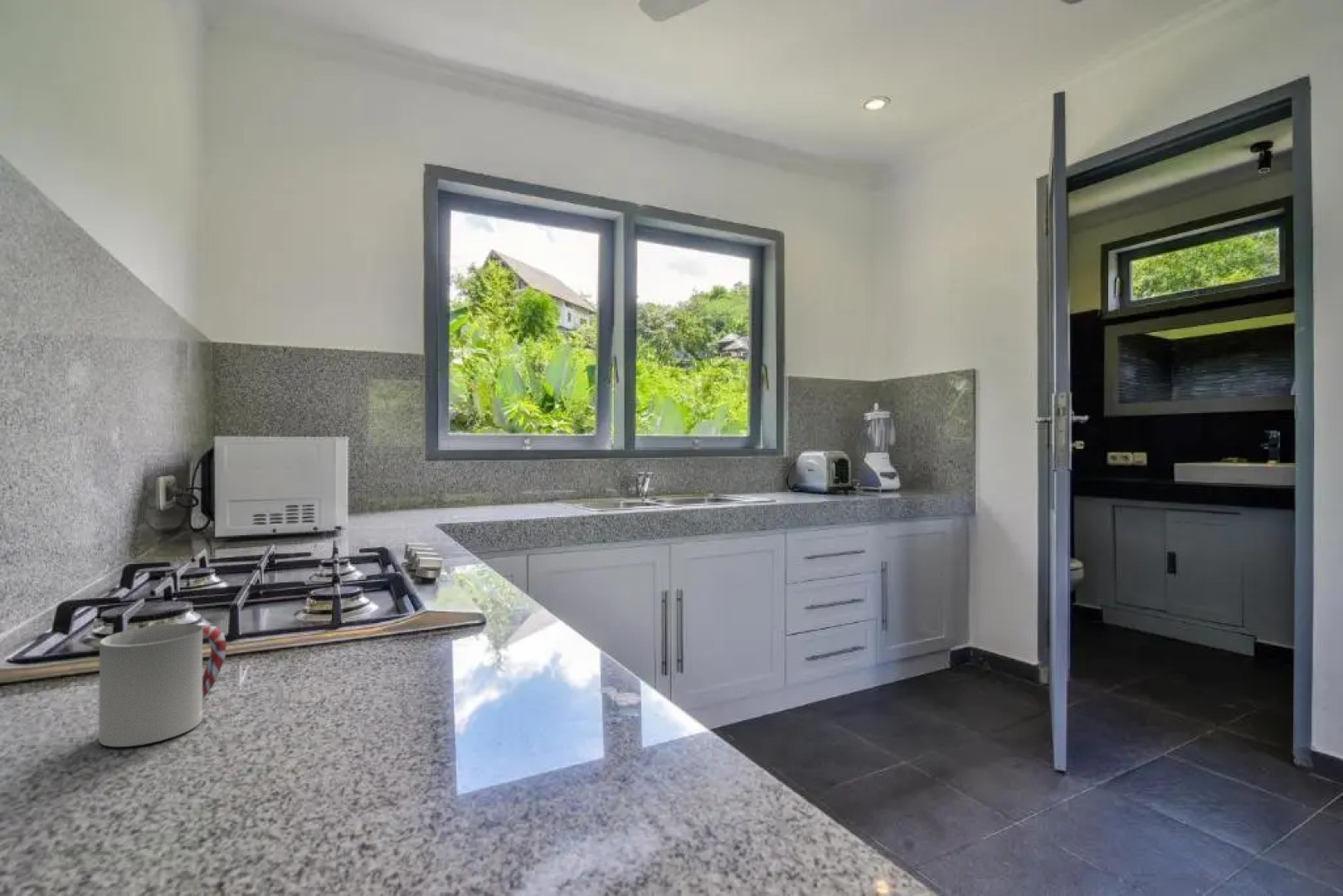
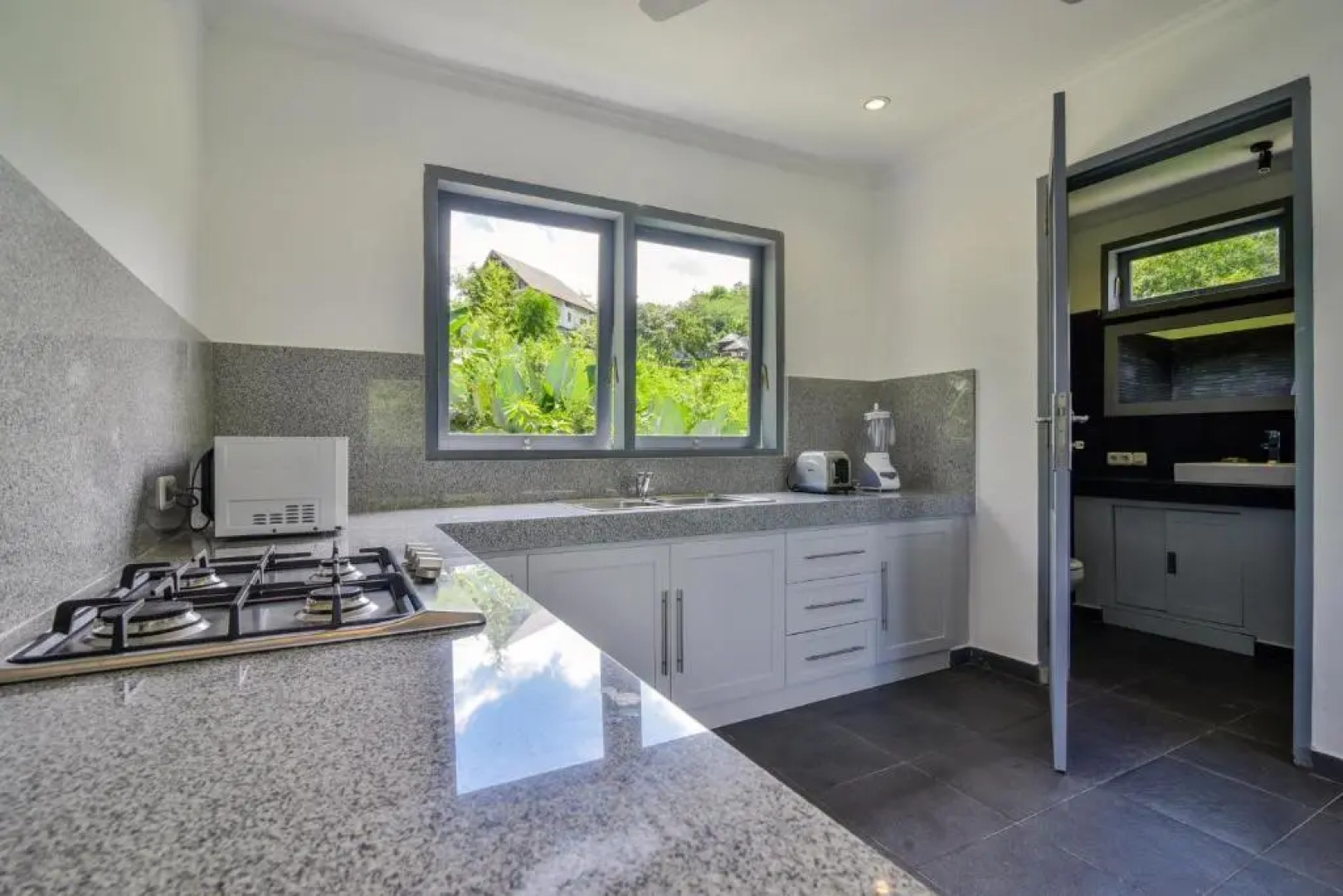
- cup [98,623,227,747]
